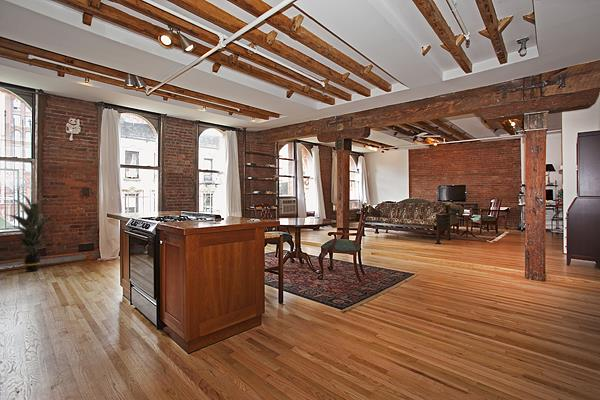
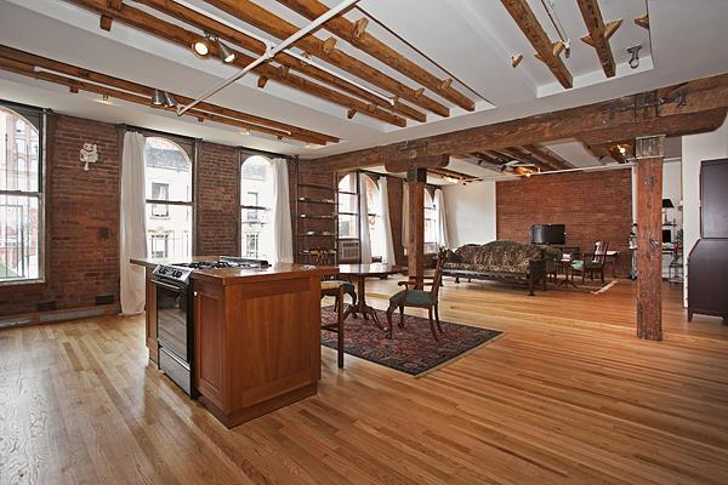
- indoor plant [2,191,57,273]
